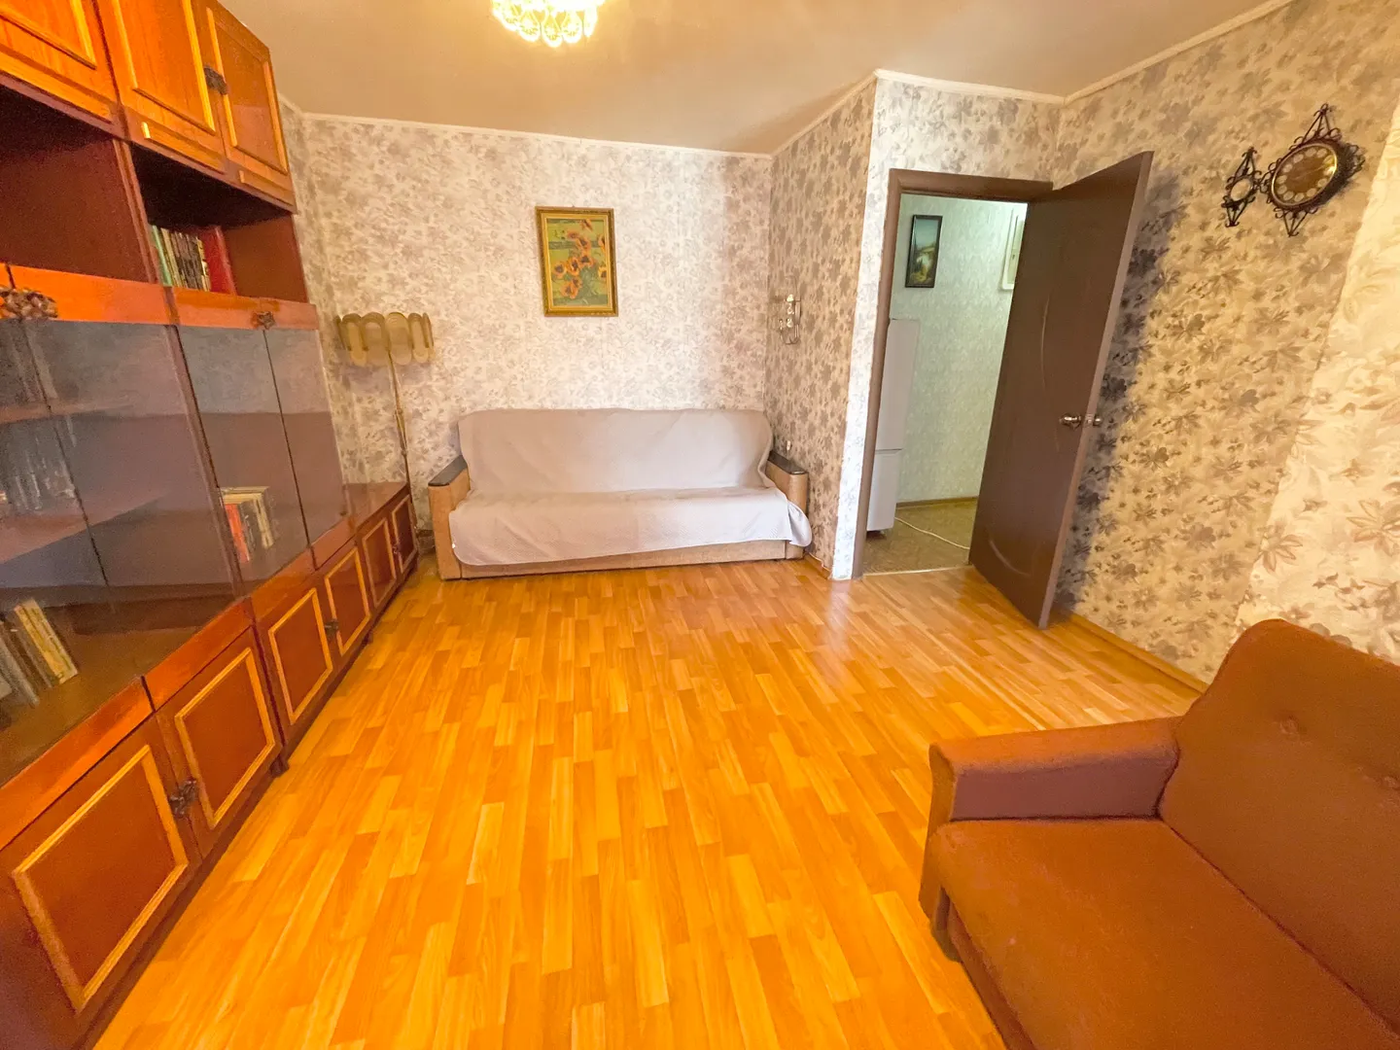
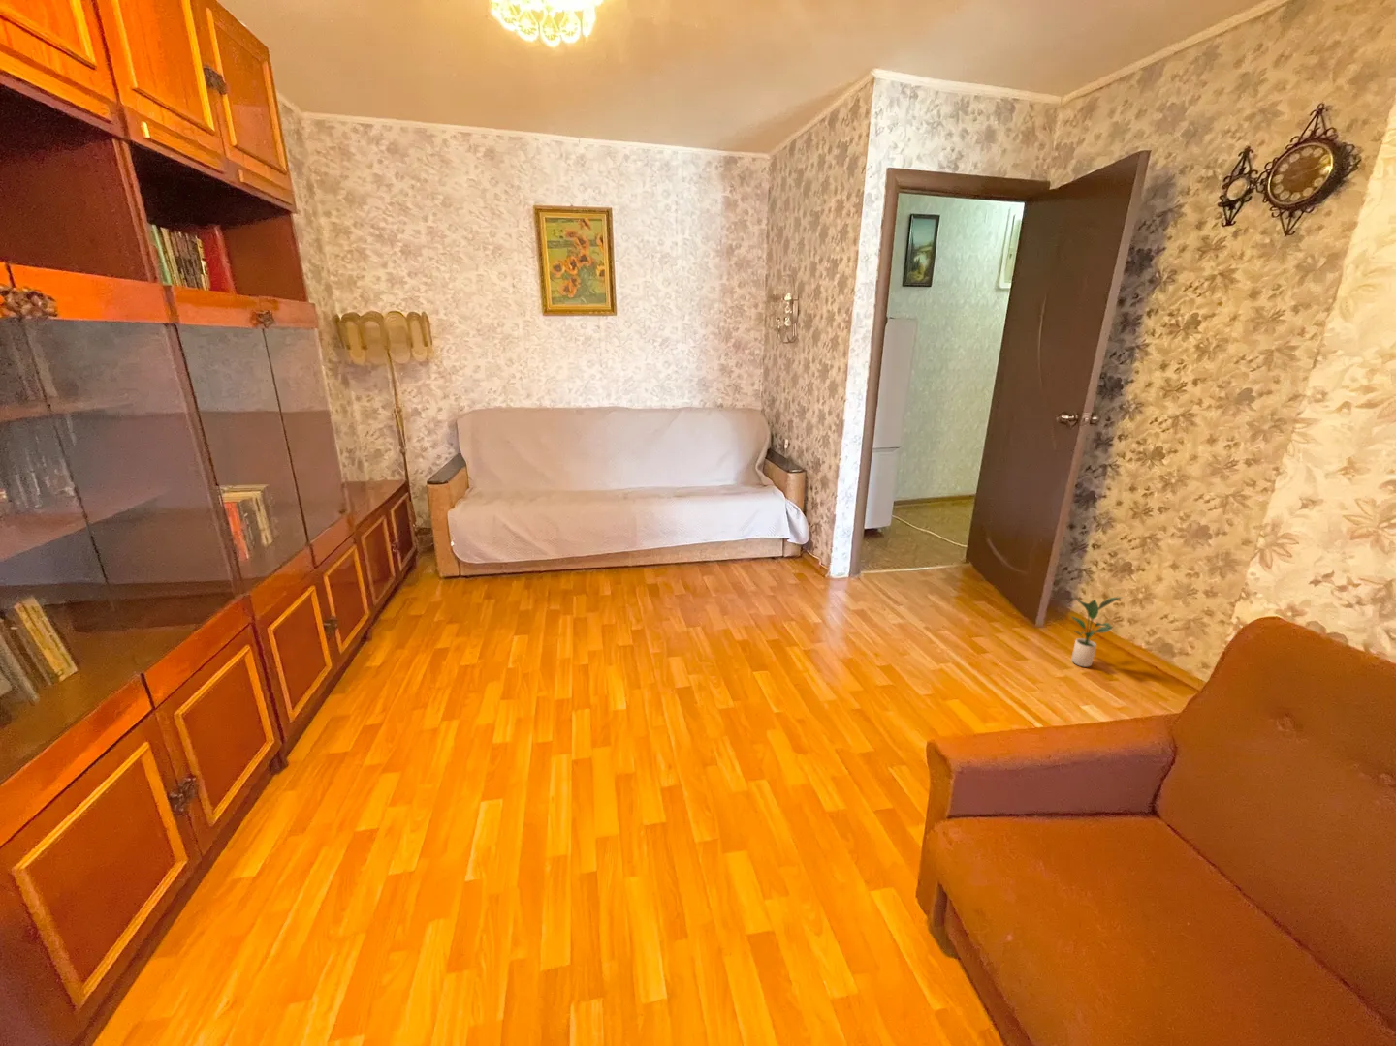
+ potted plant [1070,597,1122,668]
